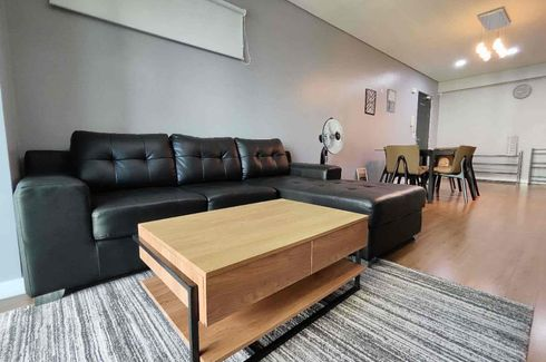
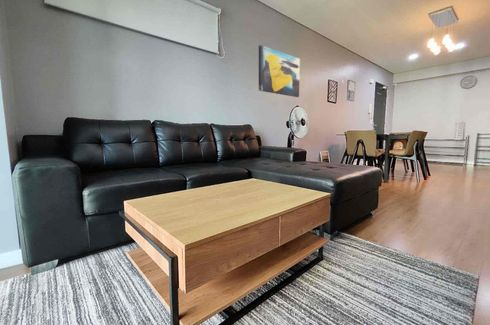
+ wall art [258,44,301,98]
